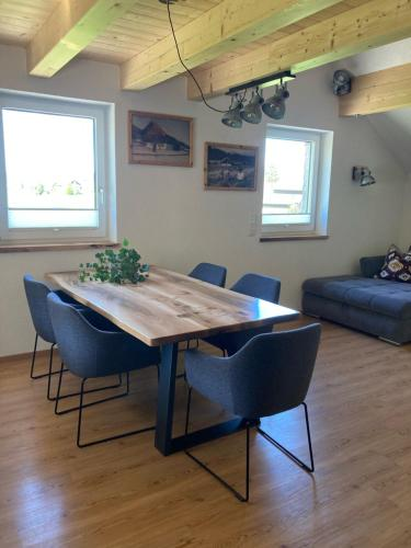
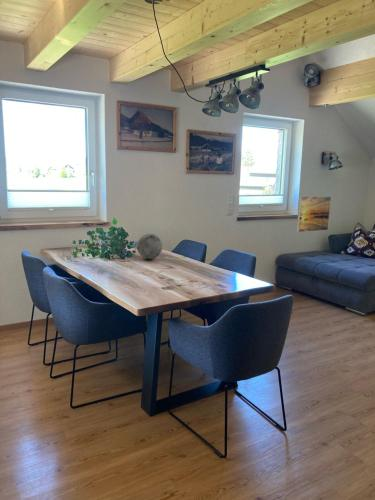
+ decorative orb [136,233,163,260]
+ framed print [296,195,332,233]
